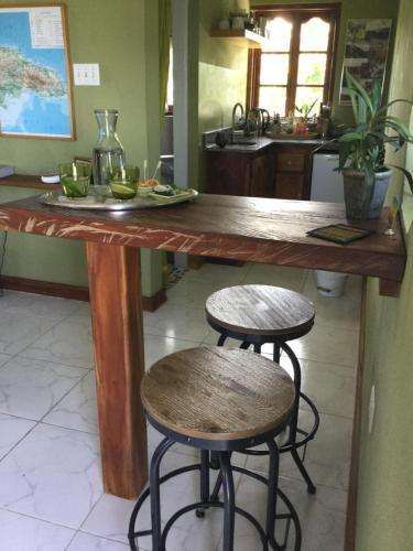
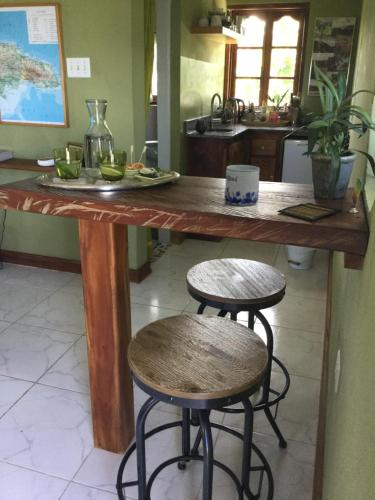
+ mug [223,164,261,207]
